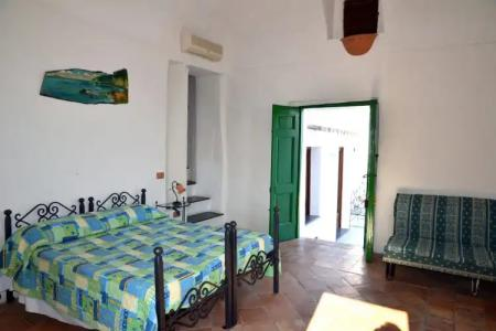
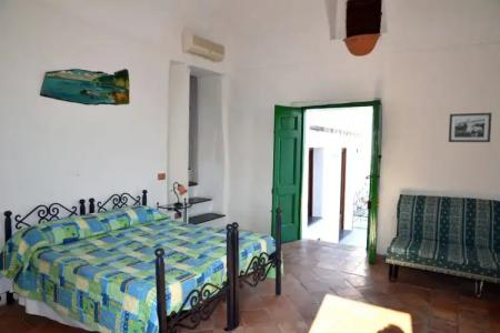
+ picture frame [448,112,492,143]
